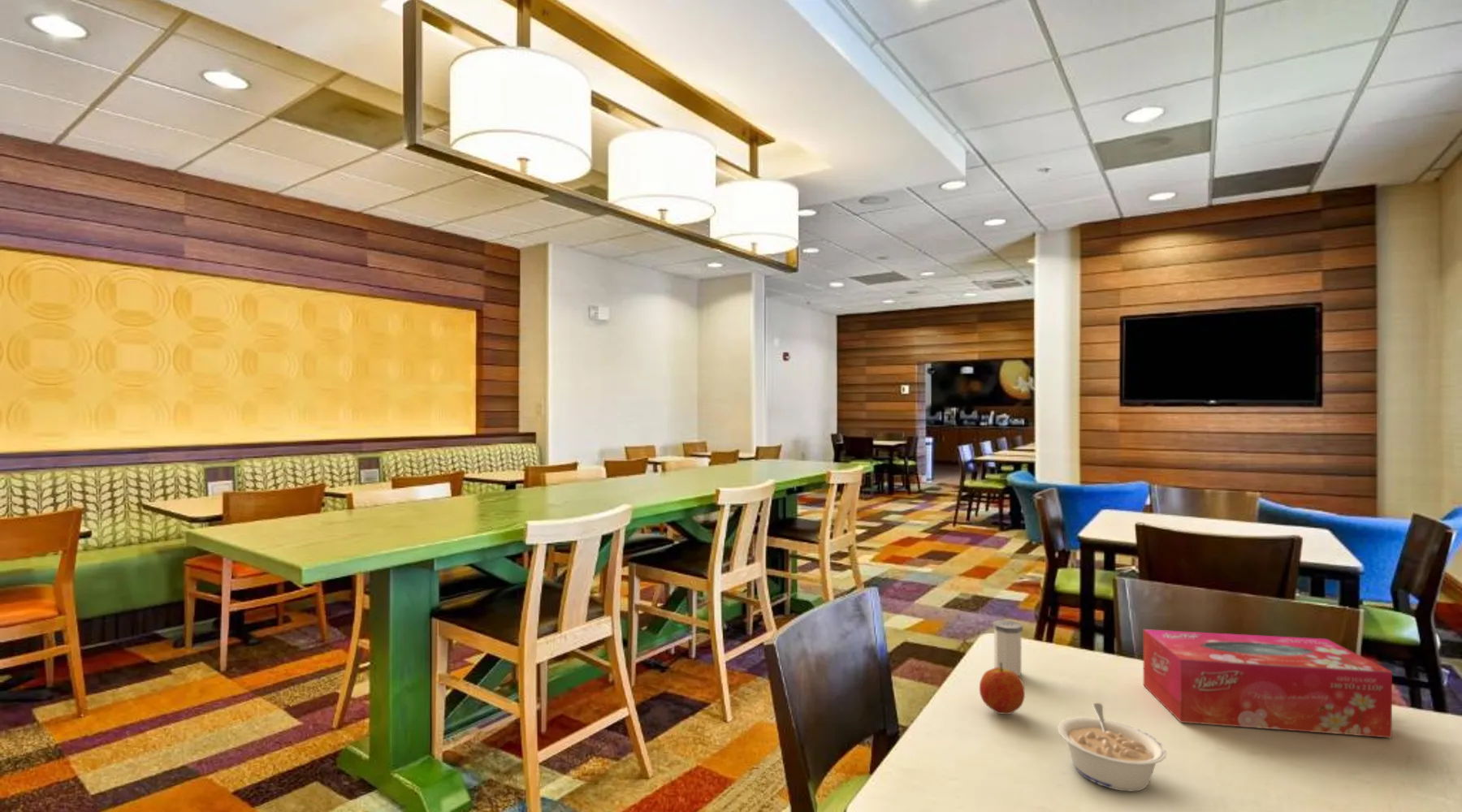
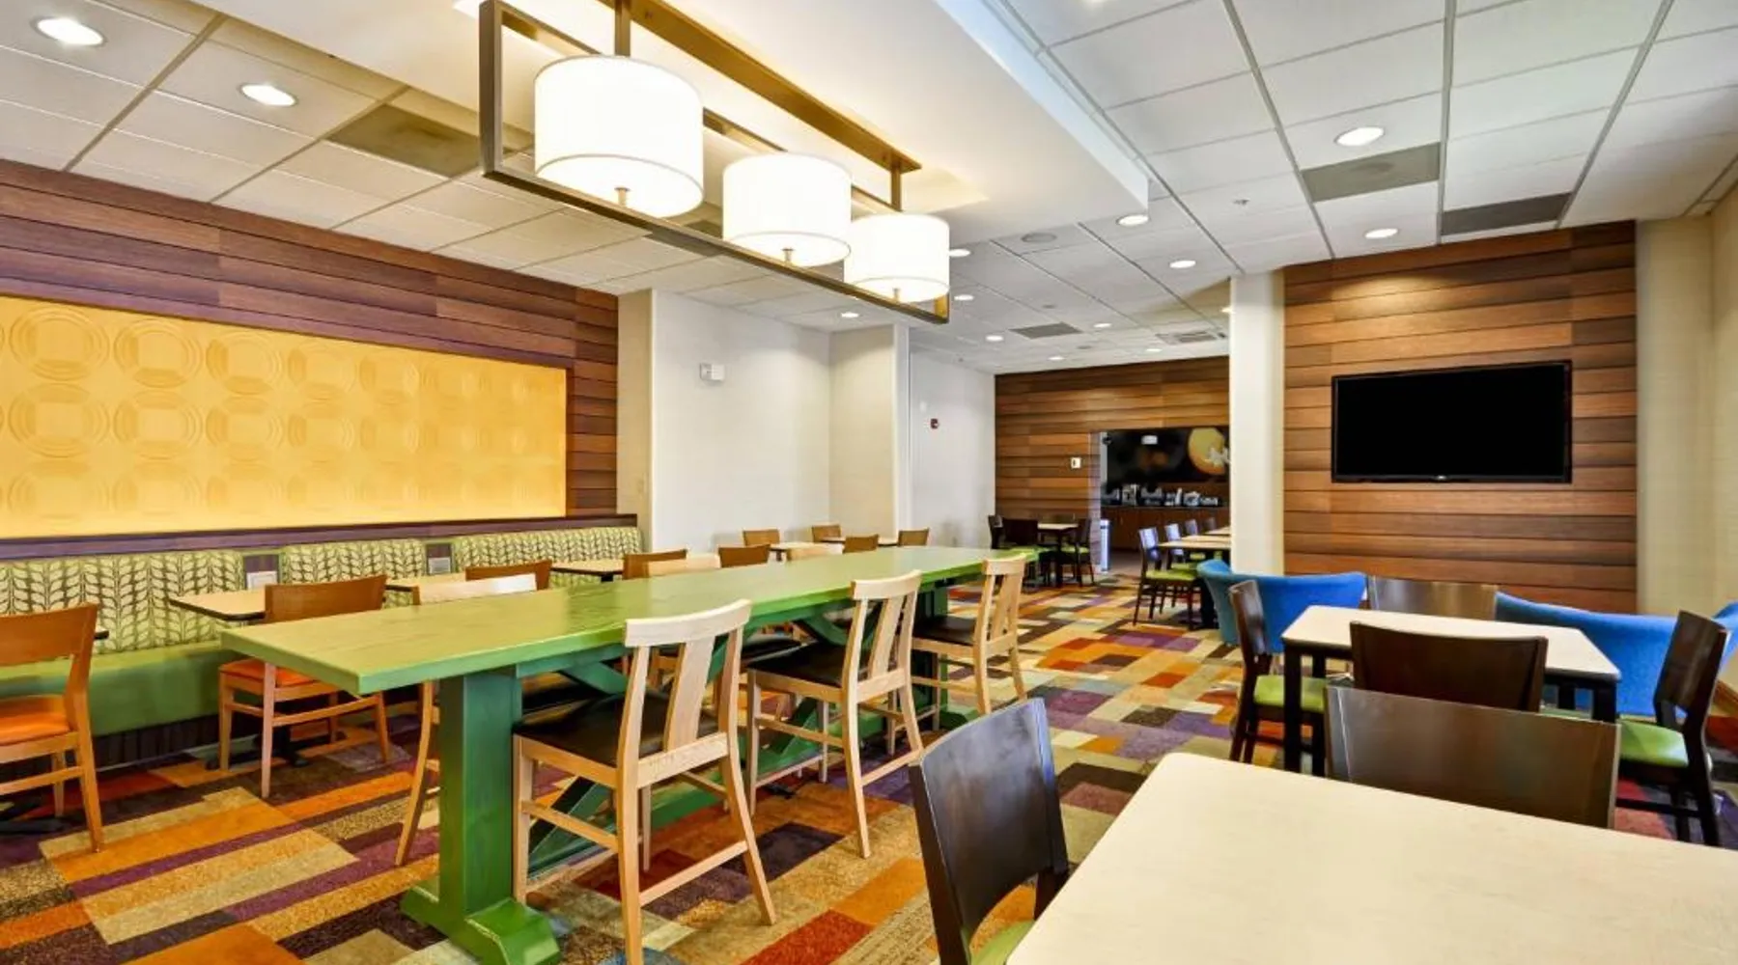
- legume [1057,702,1167,792]
- salt shaker [992,620,1023,676]
- tissue box [1143,628,1393,739]
- fruit [979,663,1026,715]
